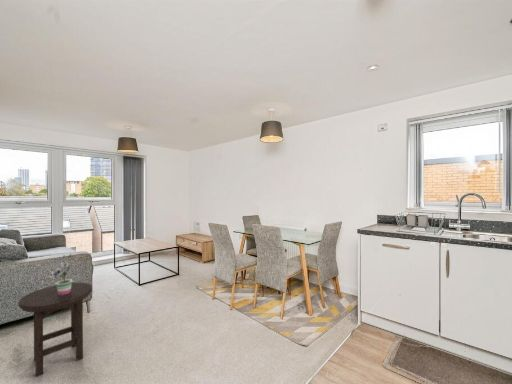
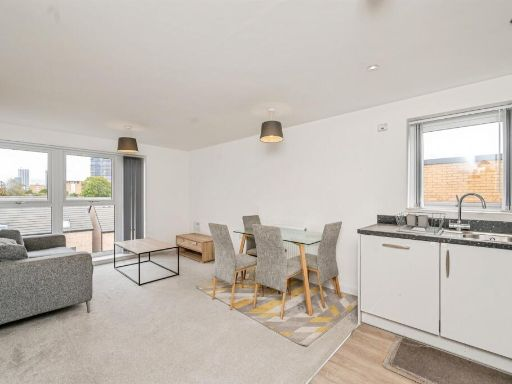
- stool [18,282,93,378]
- potted plant [48,253,74,295]
